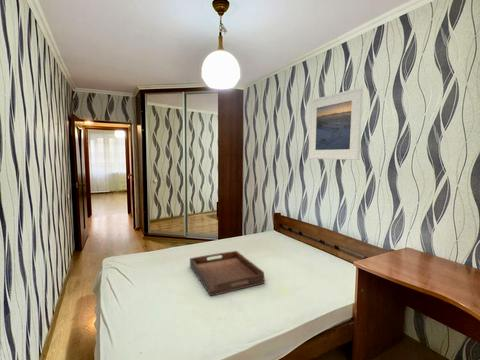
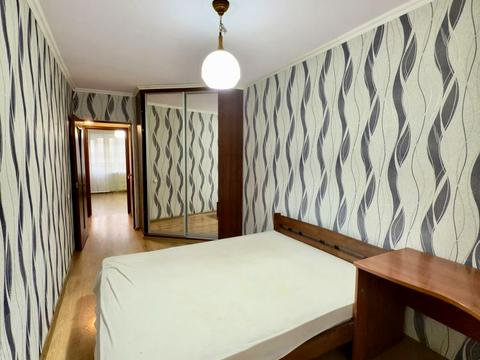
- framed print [308,86,364,161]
- serving tray [189,250,265,297]
